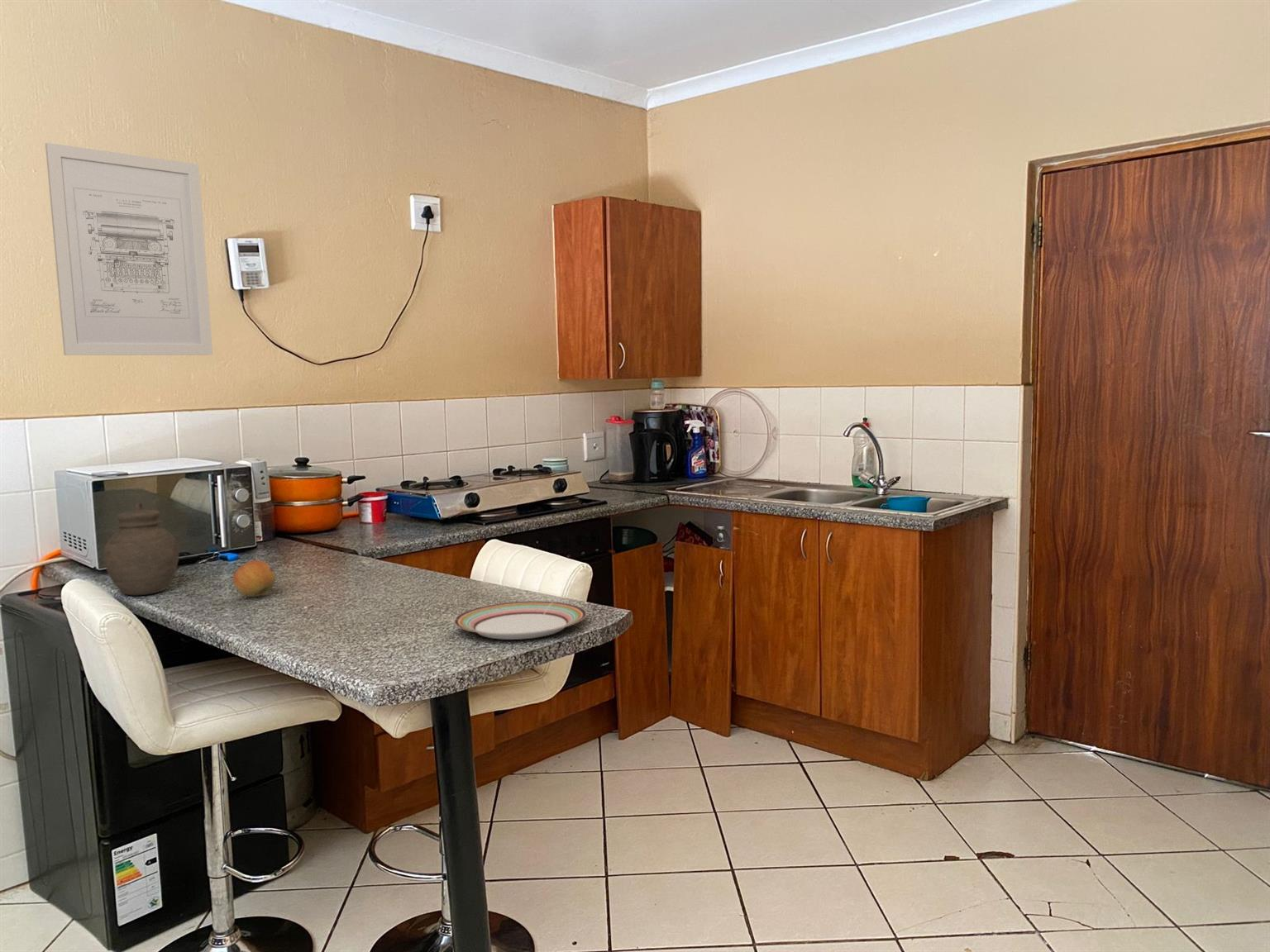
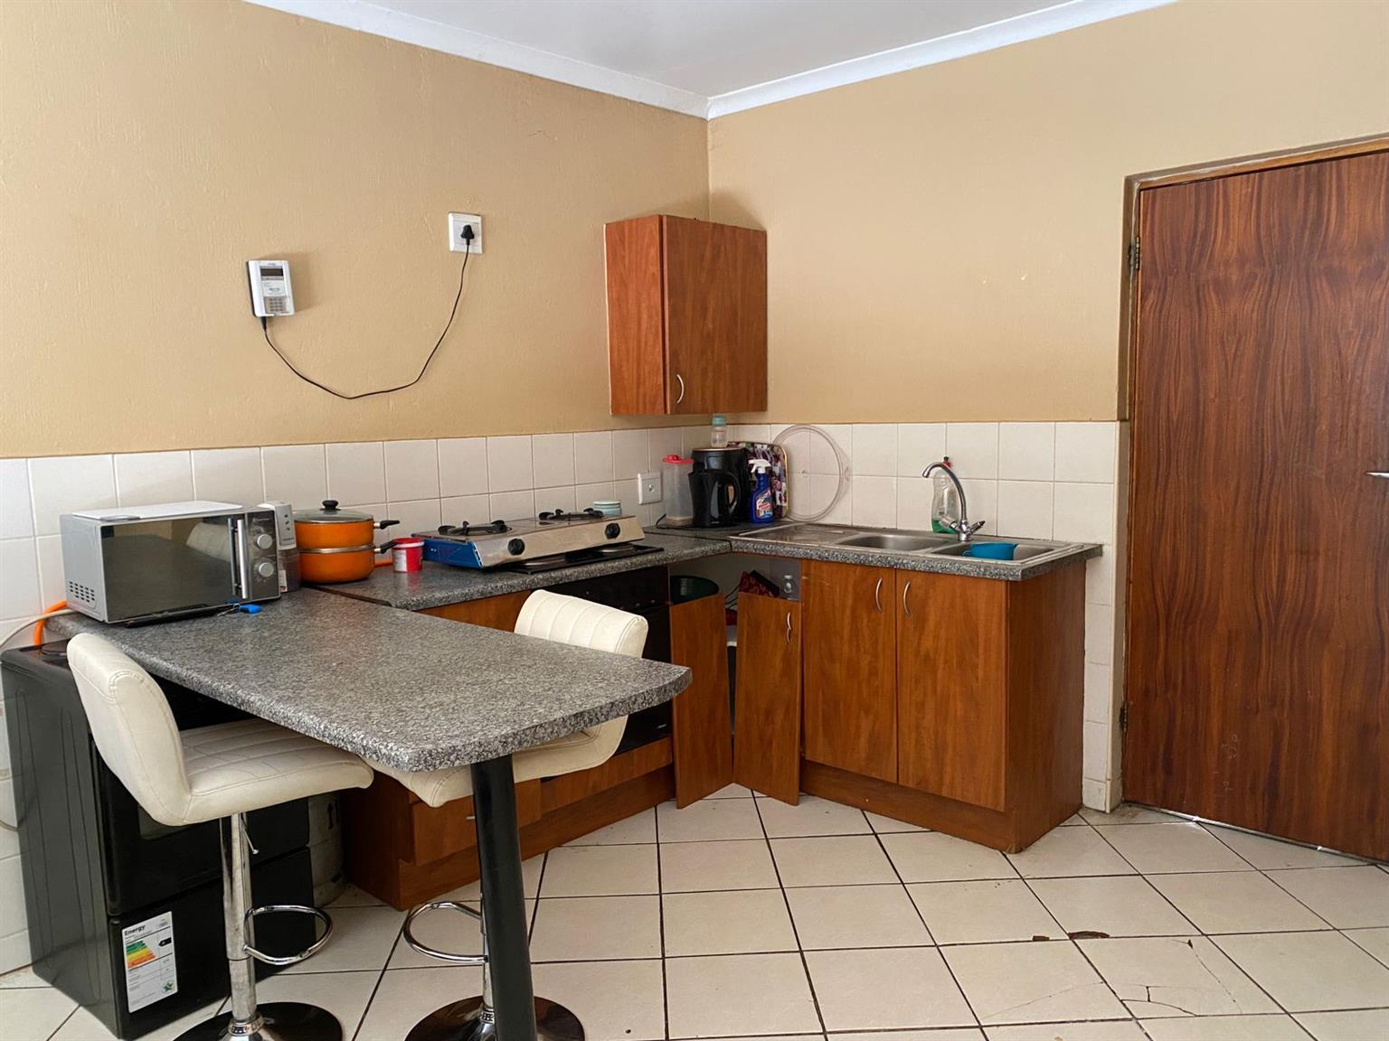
- plate [453,601,587,640]
- jar [103,502,179,596]
- fruit [232,559,276,597]
- wall art [45,142,213,356]
